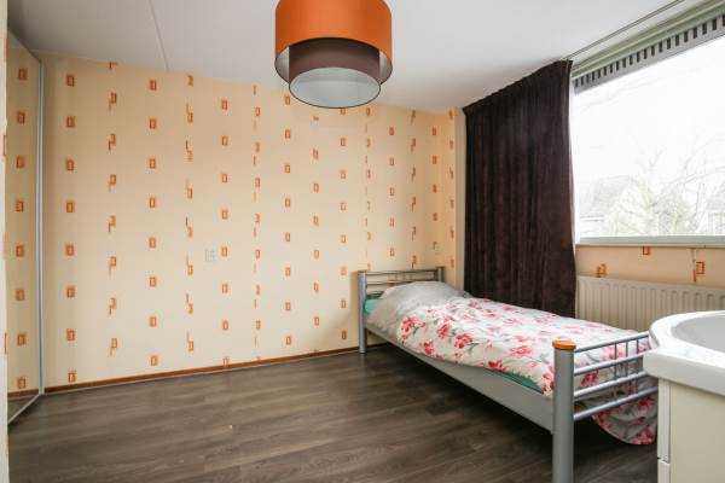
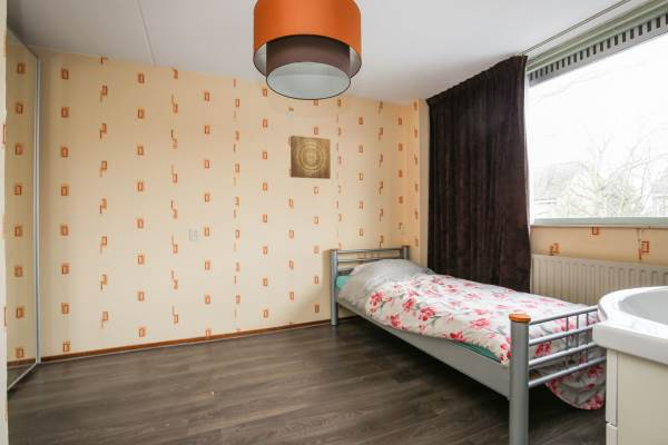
+ wall art [289,135,332,180]
